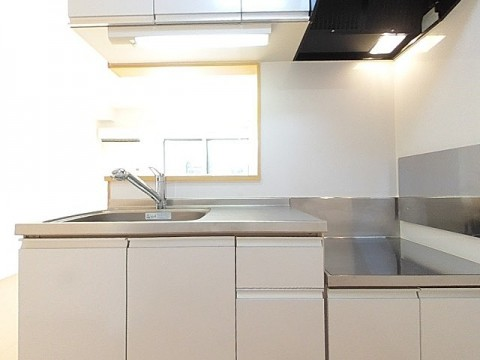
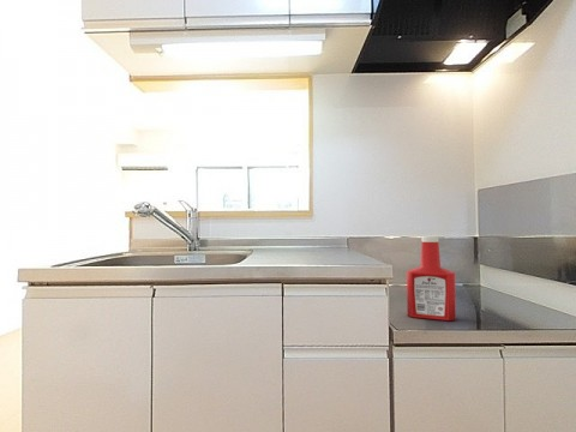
+ soap bottle [406,235,457,322]
